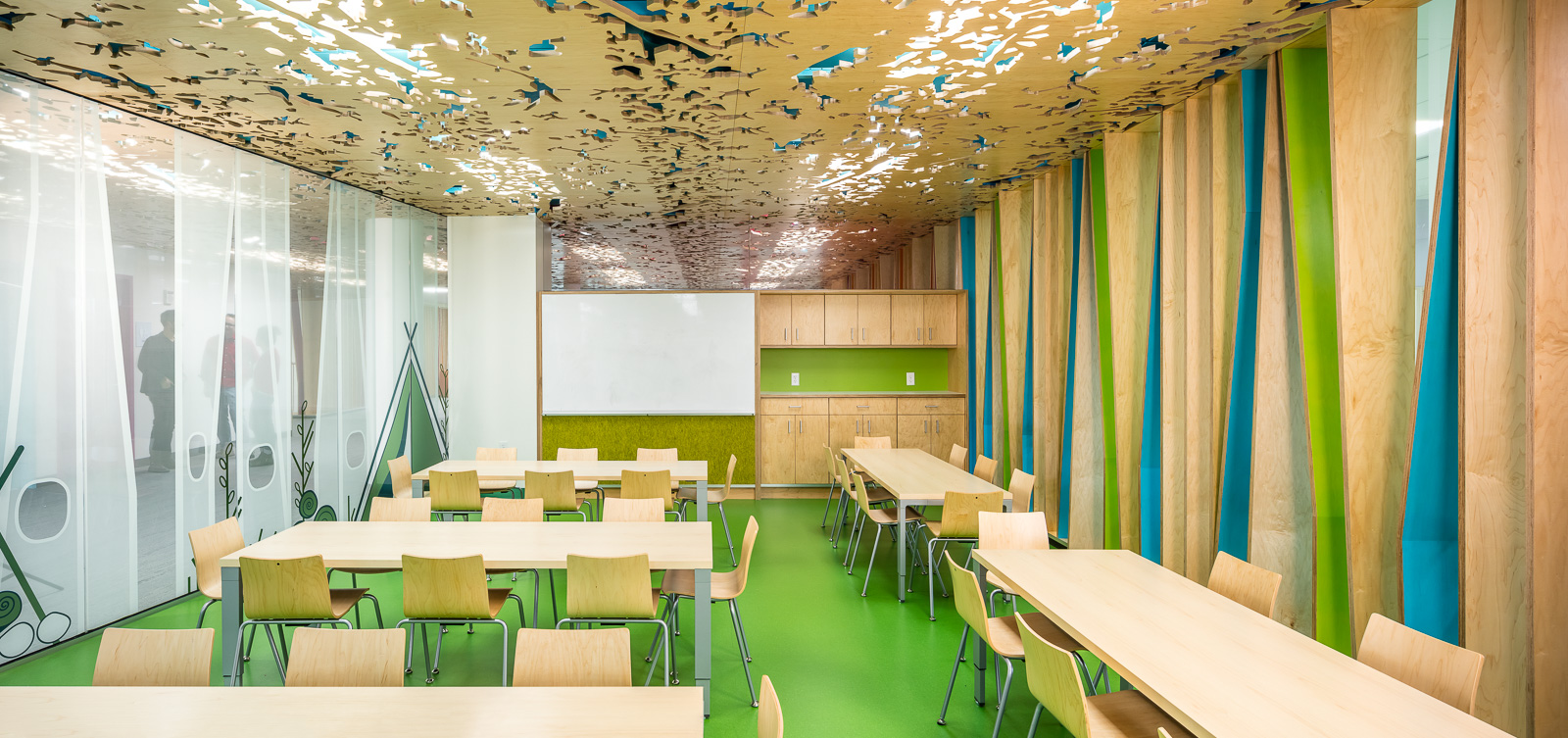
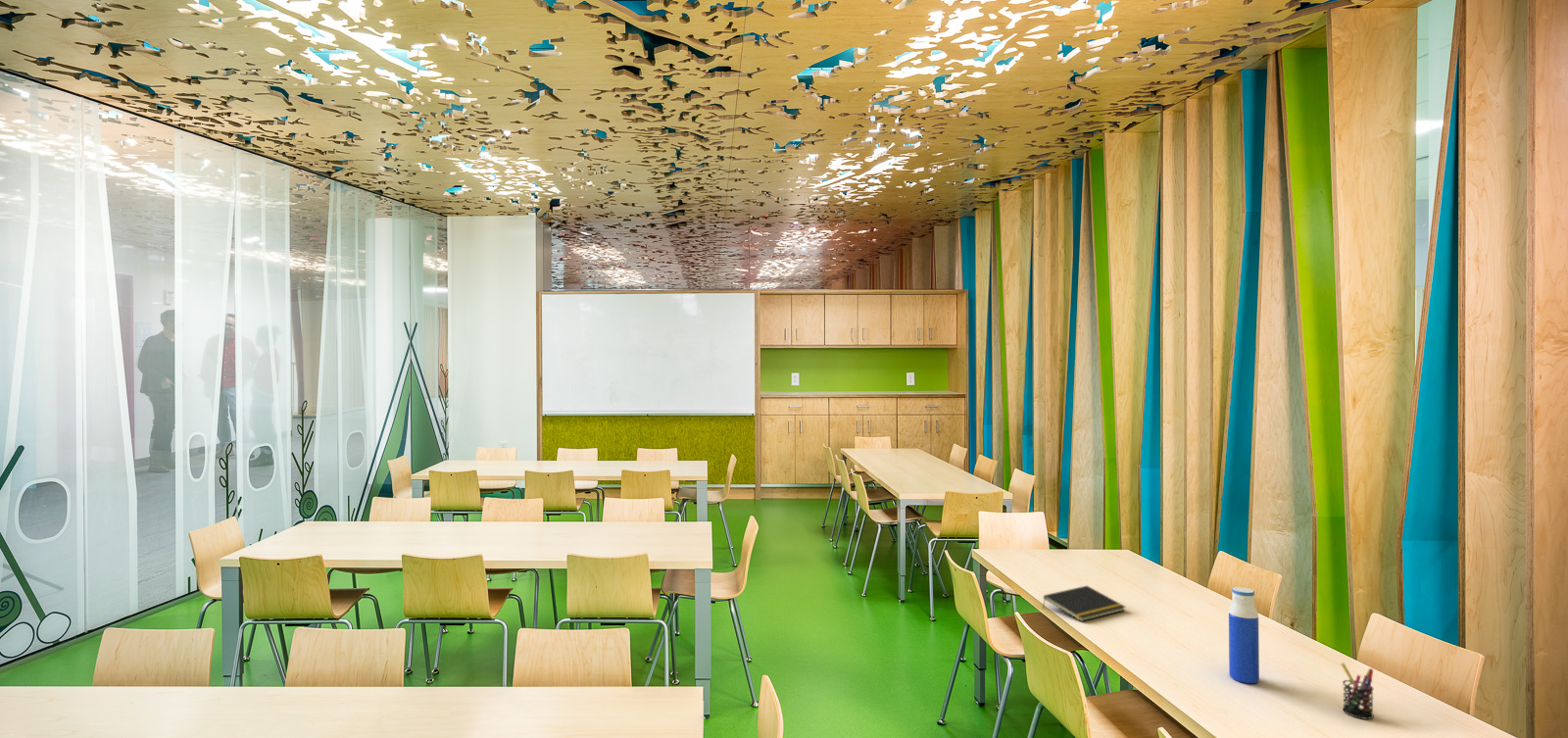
+ pen holder [1340,662,1375,720]
+ water bottle [1228,586,1260,684]
+ notepad [1042,585,1126,622]
